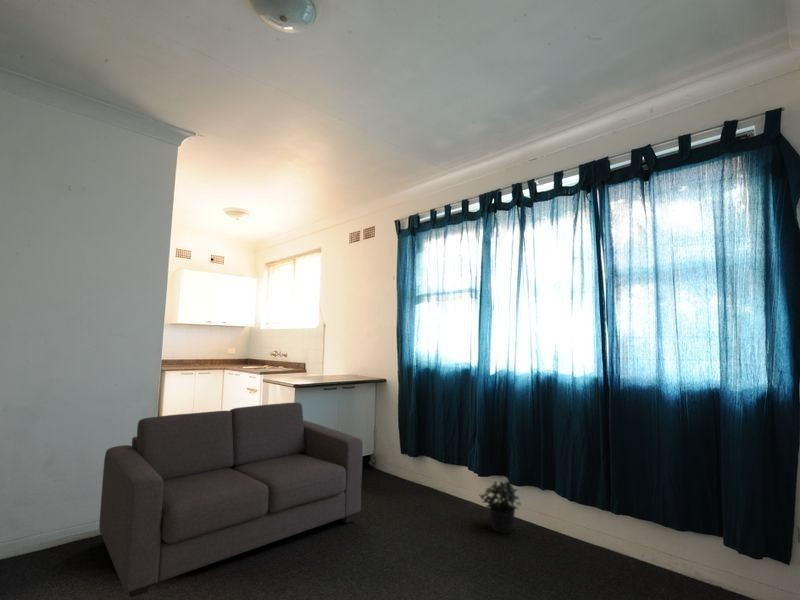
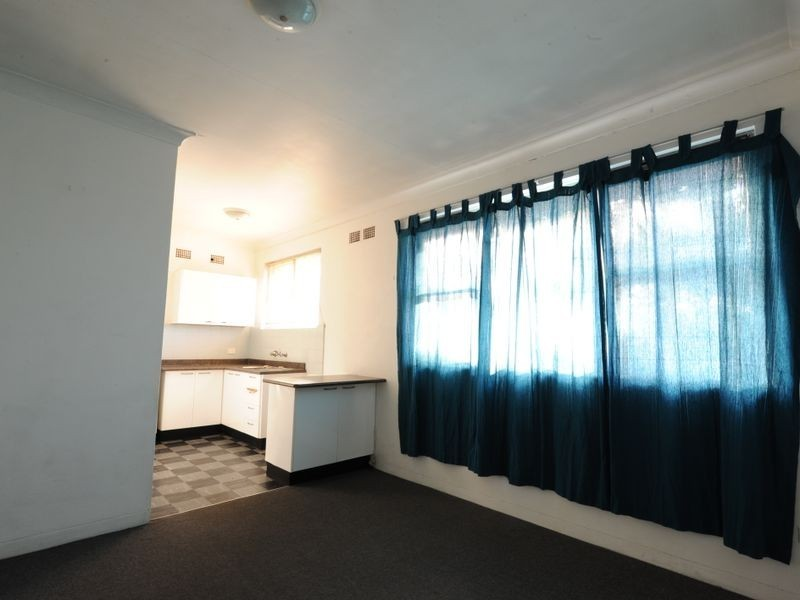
- sofa [98,401,364,598]
- potted plant [478,479,521,535]
